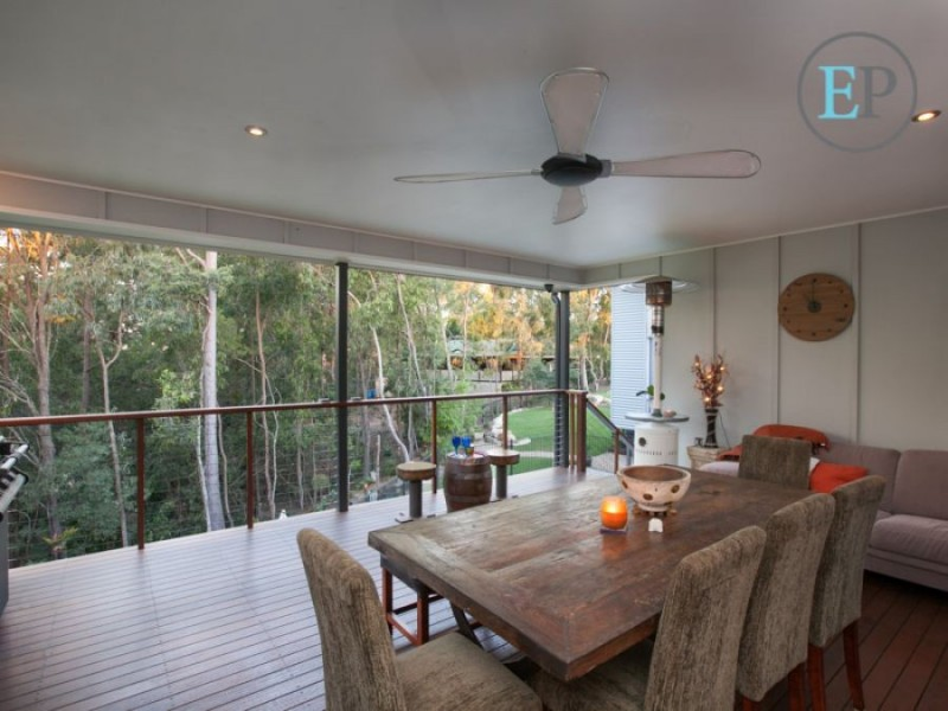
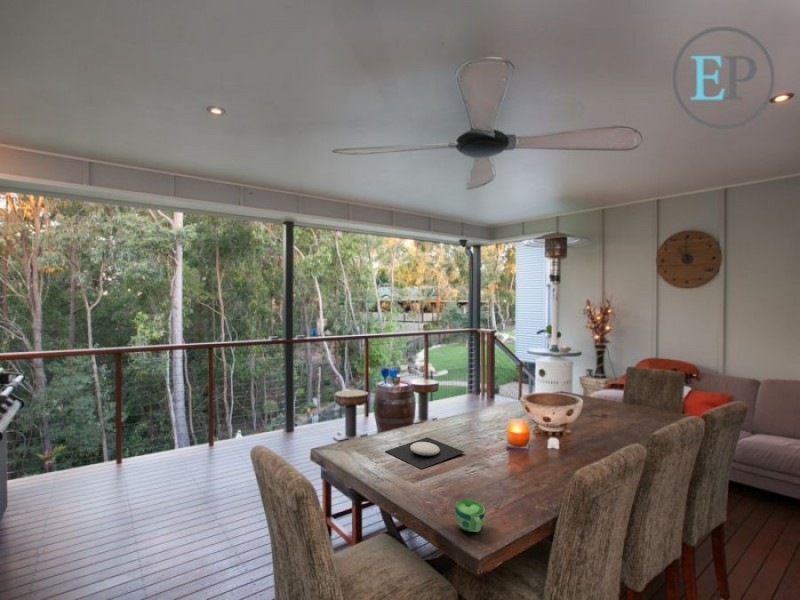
+ plate [385,436,465,470]
+ cup [454,498,486,533]
